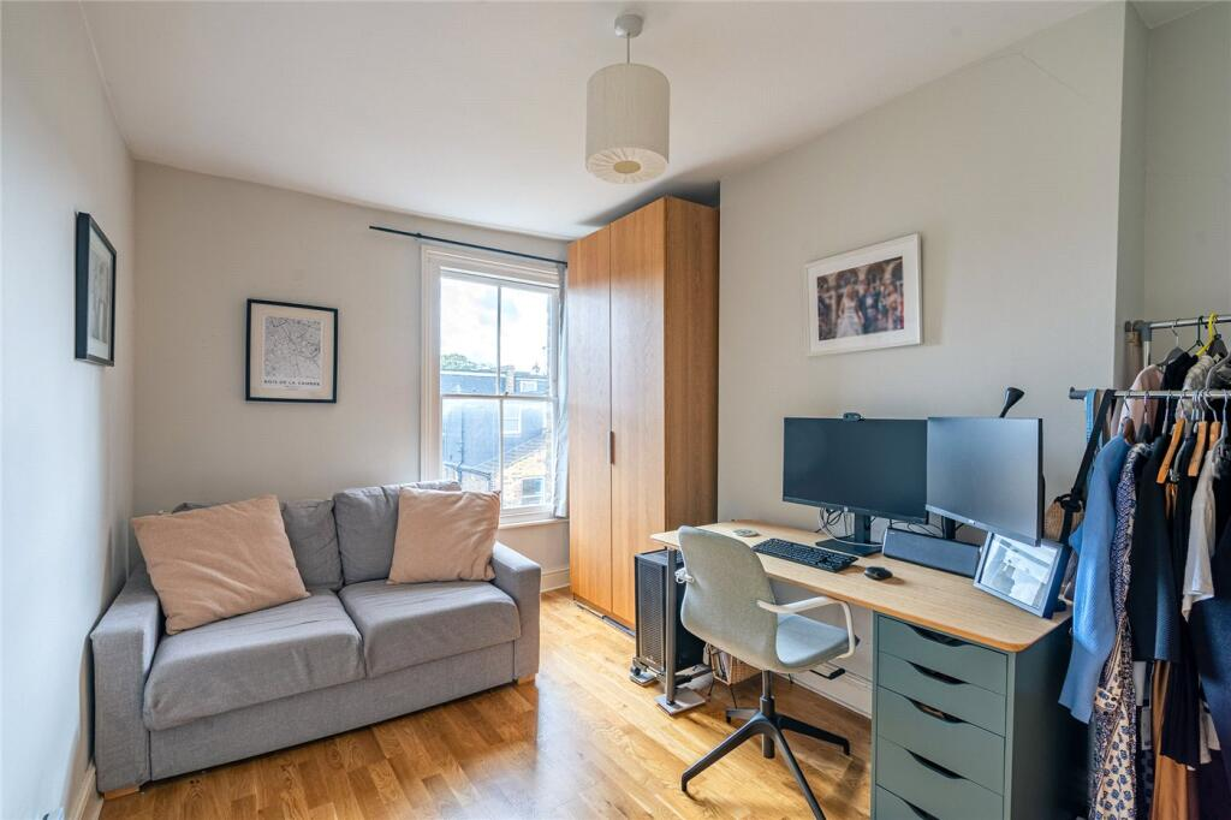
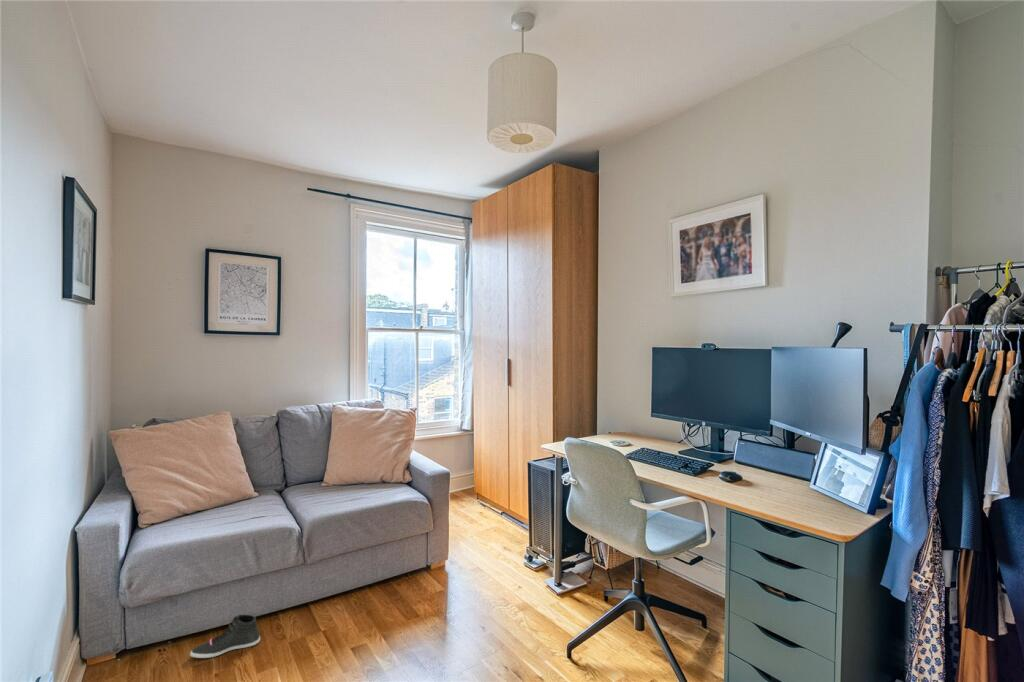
+ sneaker [189,614,261,659]
